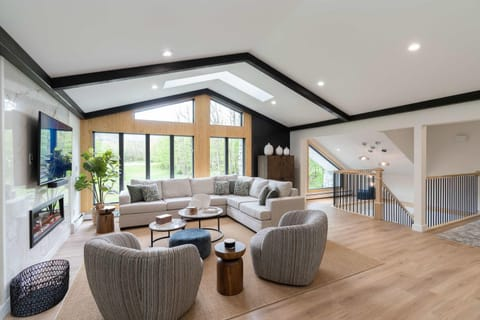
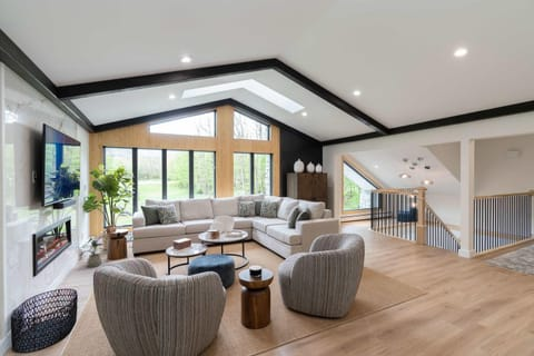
+ house plant [72,235,107,268]
